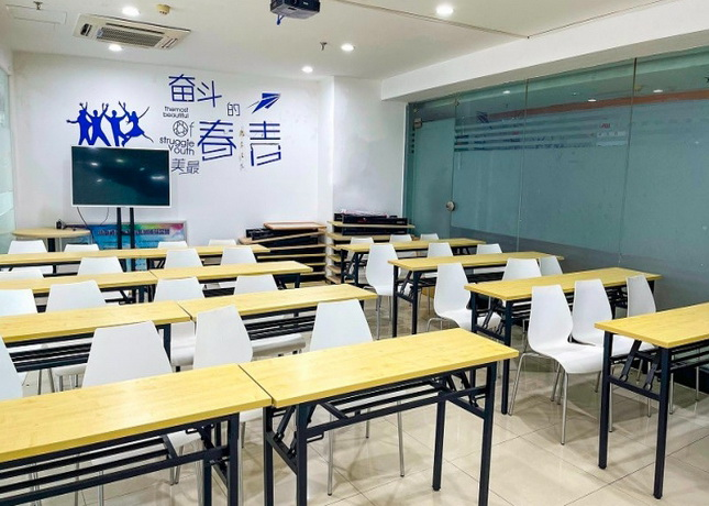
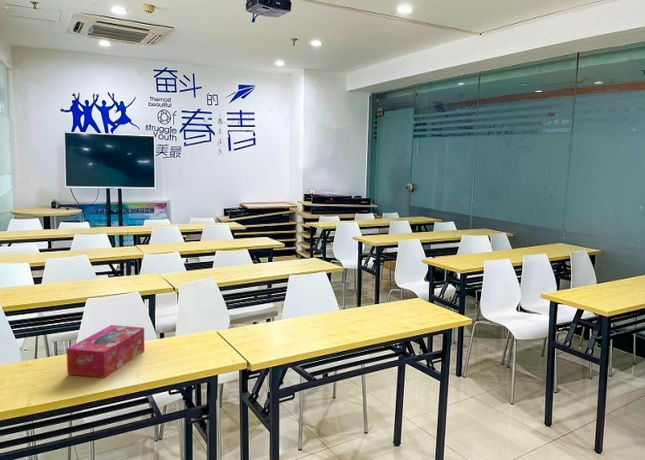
+ tissue box [66,324,145,379]
